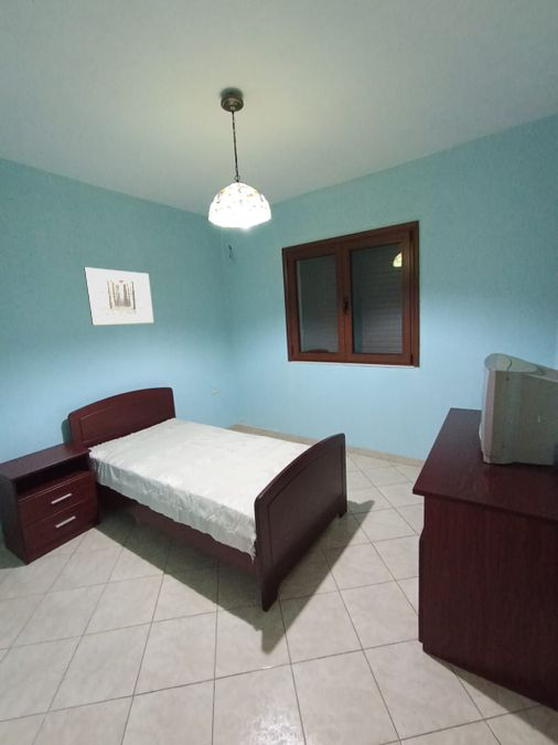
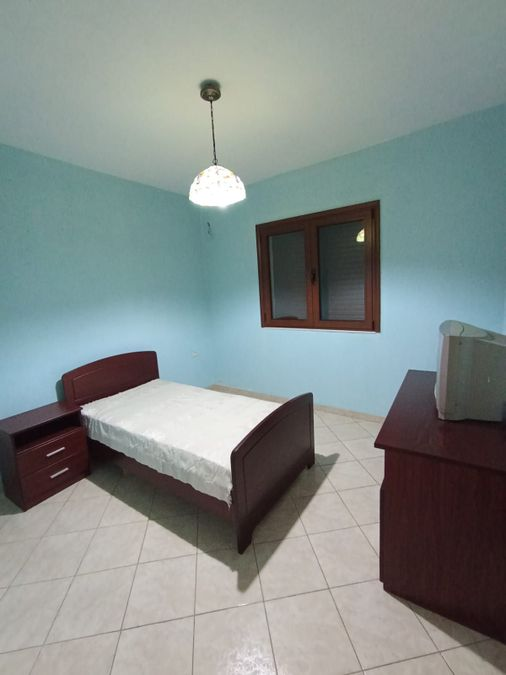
- wall art [83,266,155,327]
